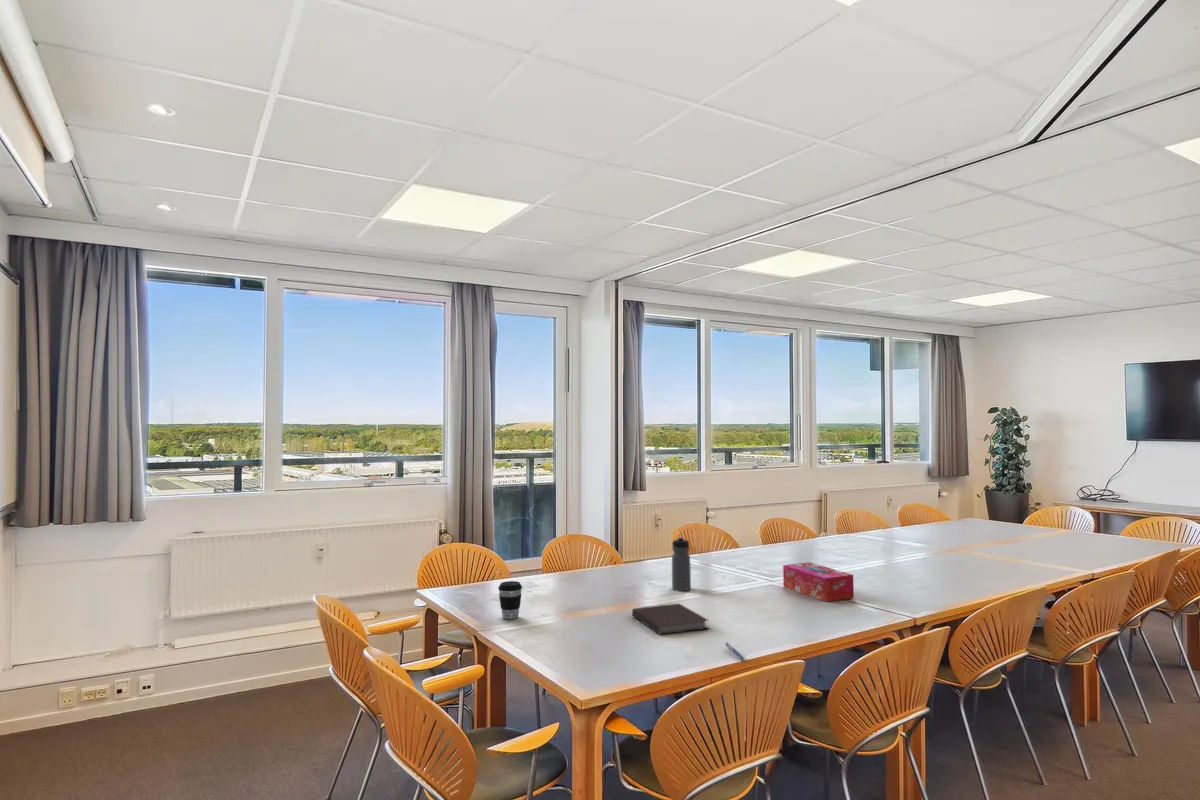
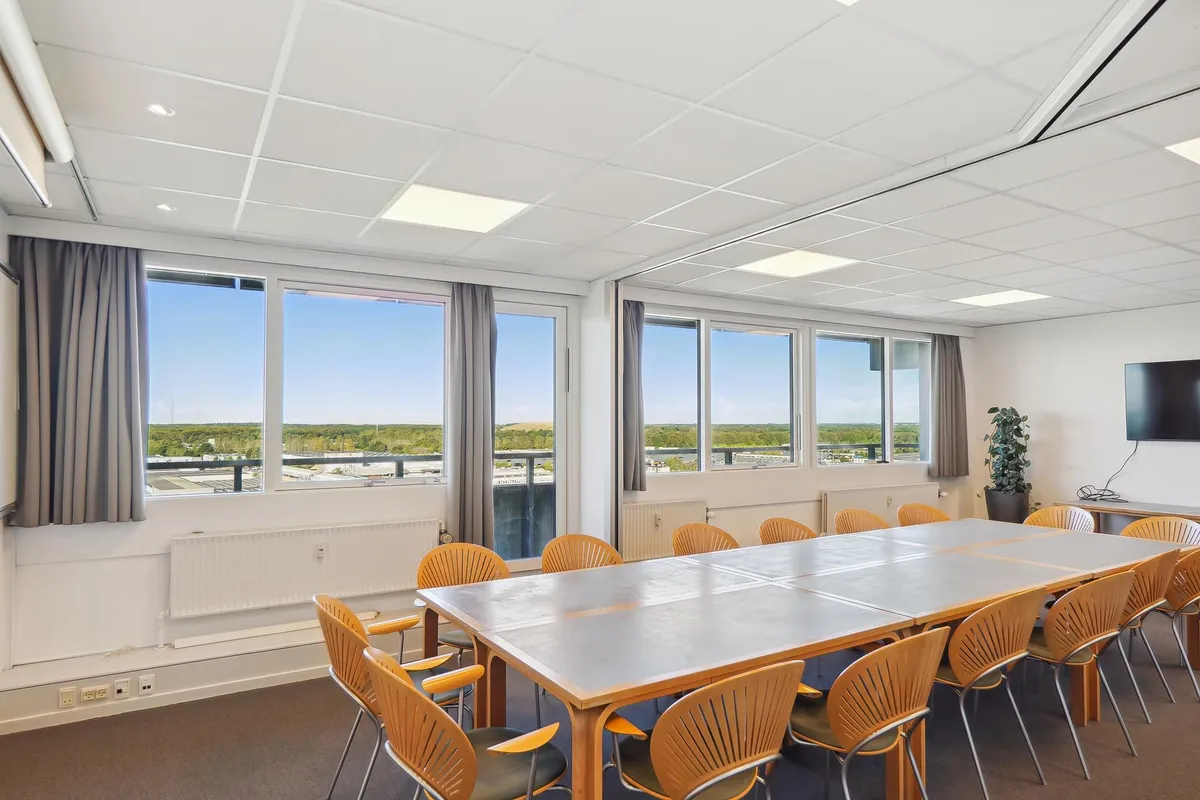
- tissue box [782,562,855,603]
- coffee cup [497,580,523,620]
- pen [725,642,746,661]
- notebook [631,602,710,635]
- water bottle [671,536,692,592]
